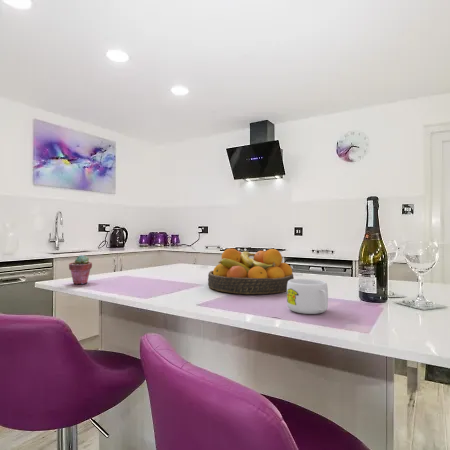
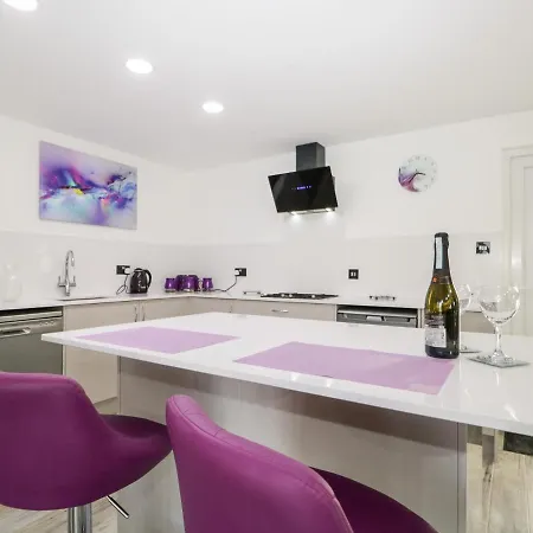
- fruit bowl [207,247,295,295]
- potted succulent [68,254,93,285]
- mug [286,278,329,315]
